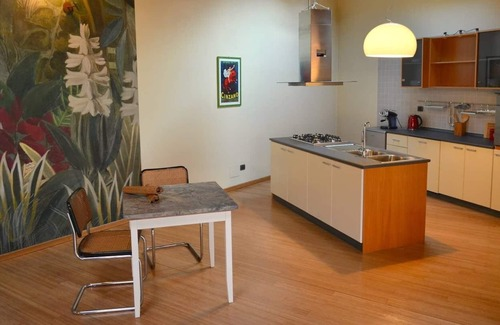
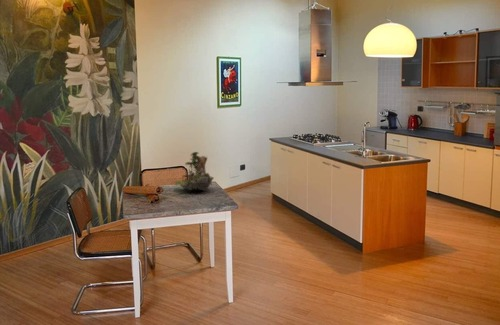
+ plant [173,151,215,192]
